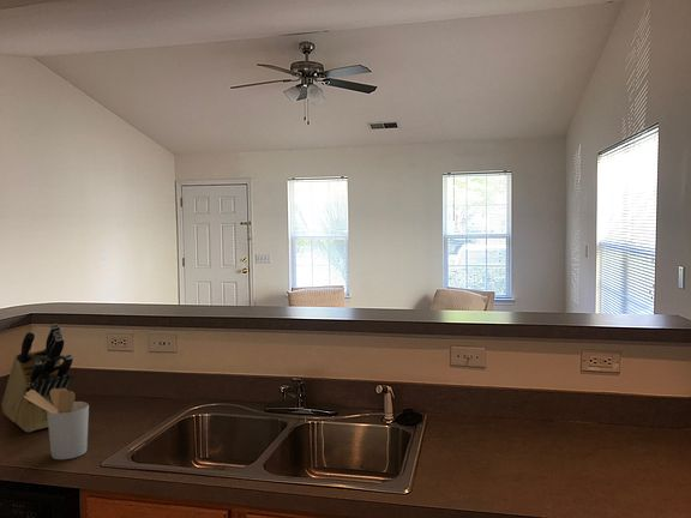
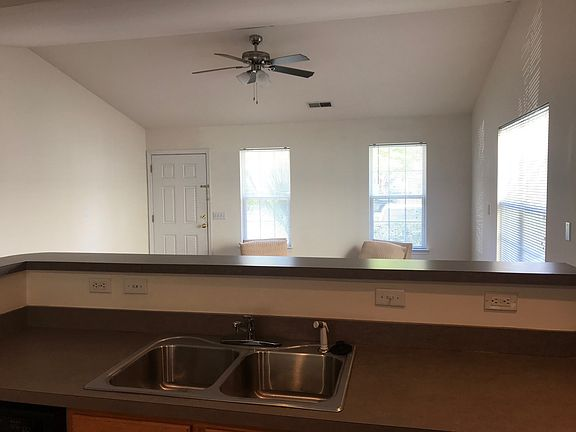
- knife block [0,323,74,433]
- utensil holder [24,389,90,460]
